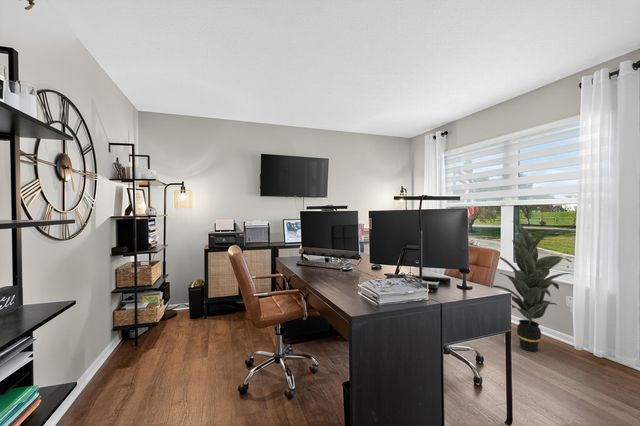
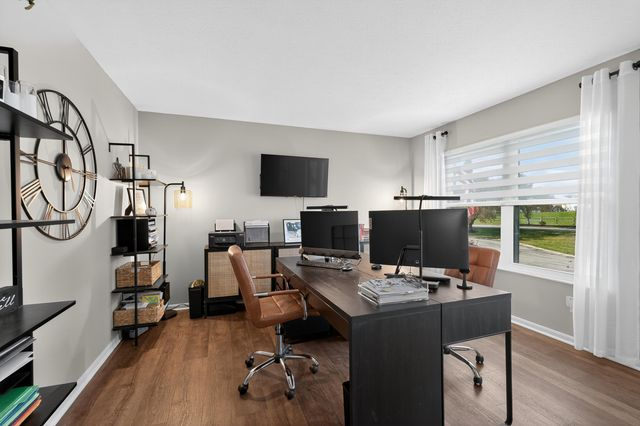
- indoor plant [492,220,574,353]
